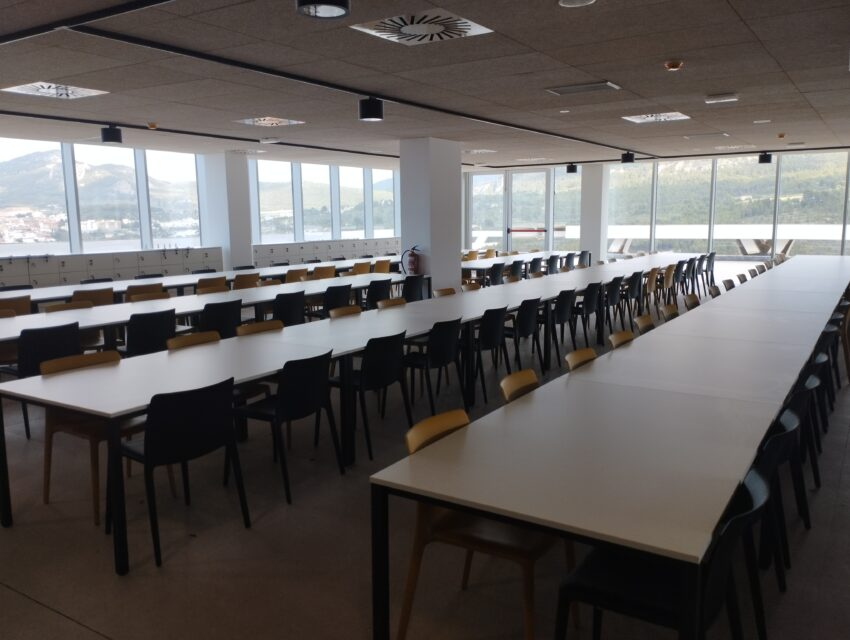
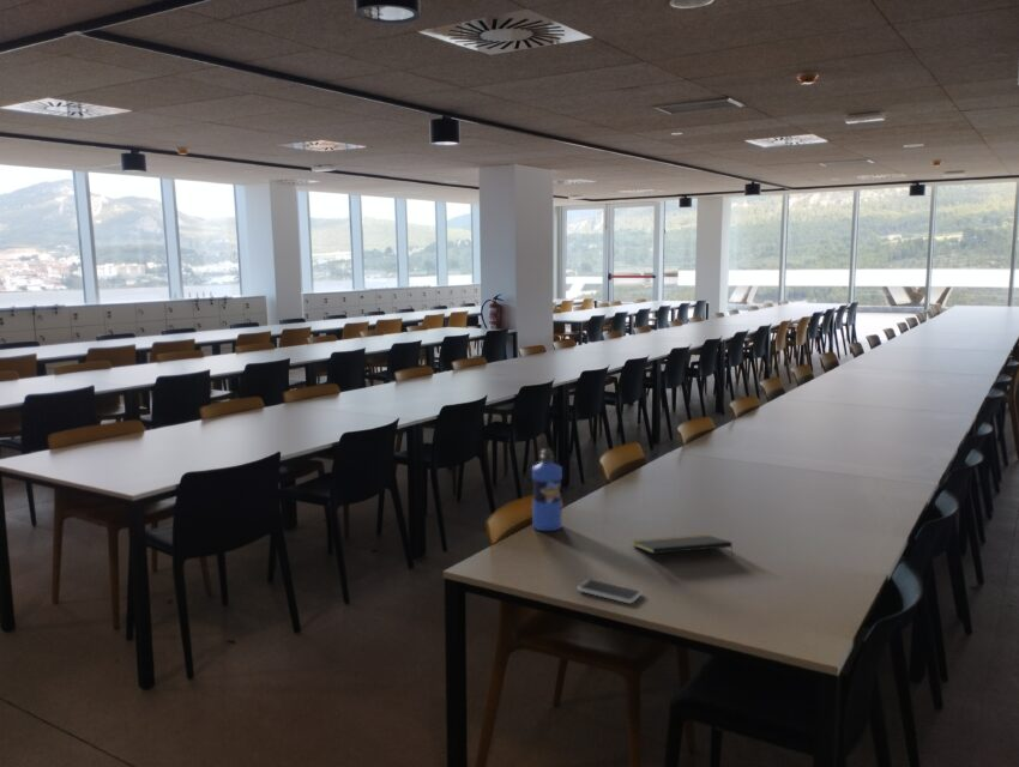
+ water bottle [531,447,563,532]
+ notepad [631,533,735,558]
+ smartphone [577,578,644,604]
